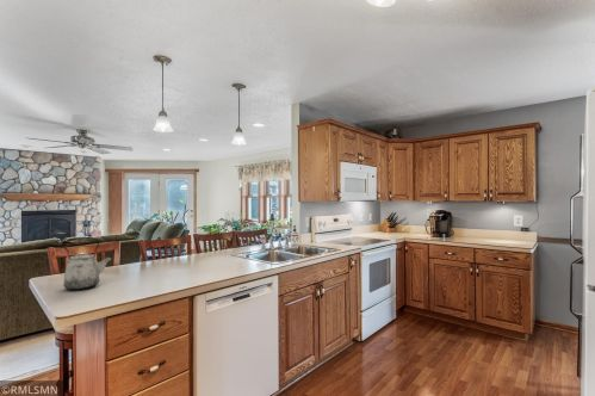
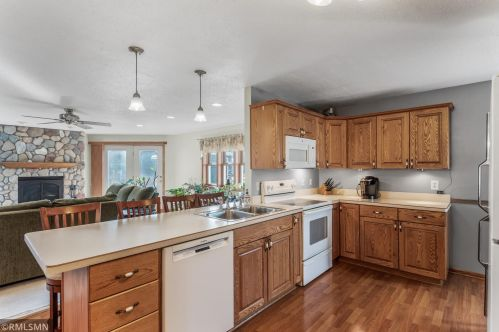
- kettle [62,236,113,291]
